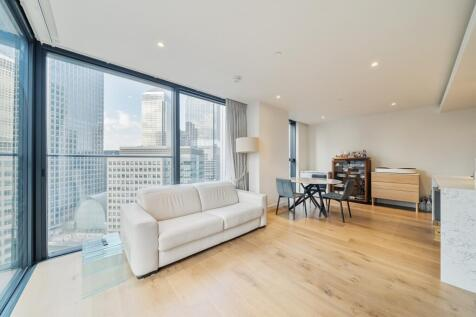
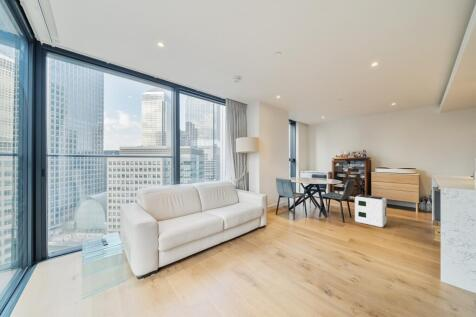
+ air purifier [354,194,387,228]
